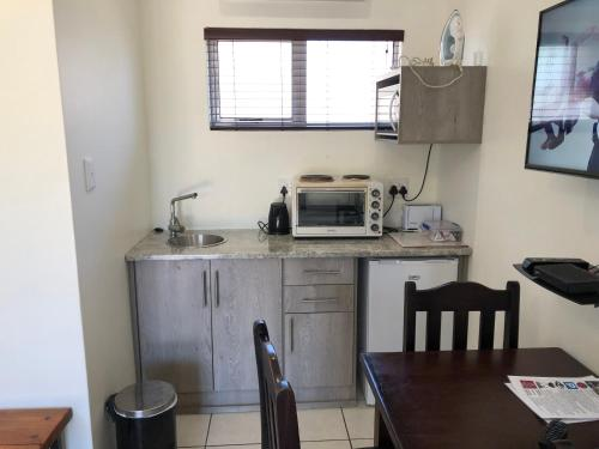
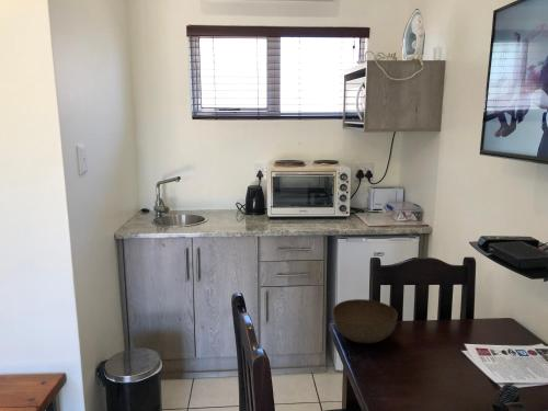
+ bowl [332,298,399,344]
